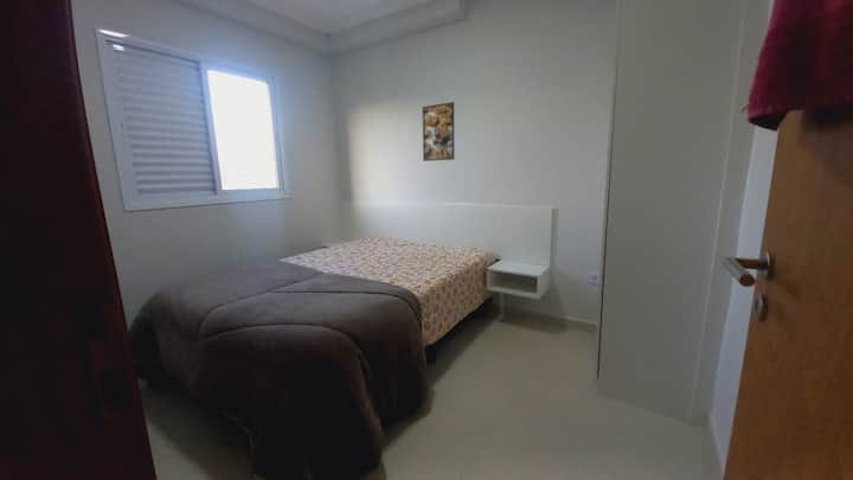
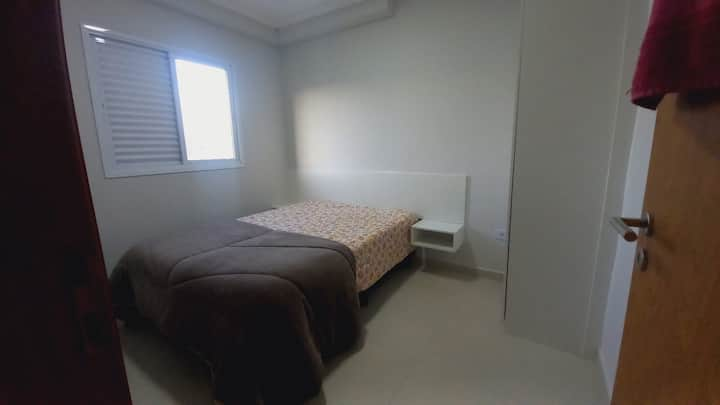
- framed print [422,101,455,162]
